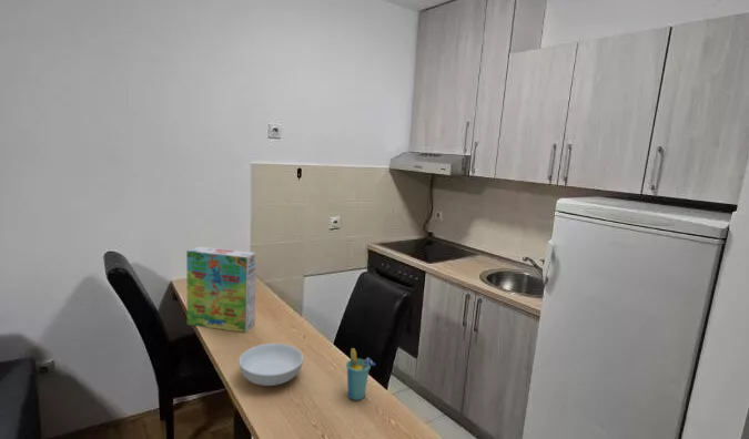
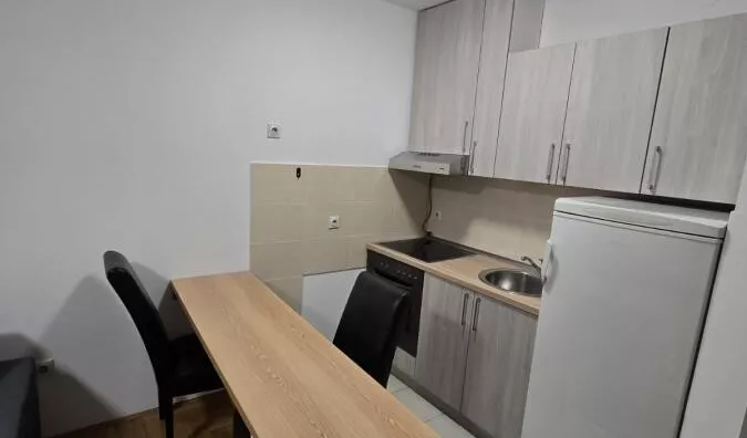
- cup [345,347,376,401]
- serving bowl [237,343,304,387]
- cereal box [185,246,257,334]
